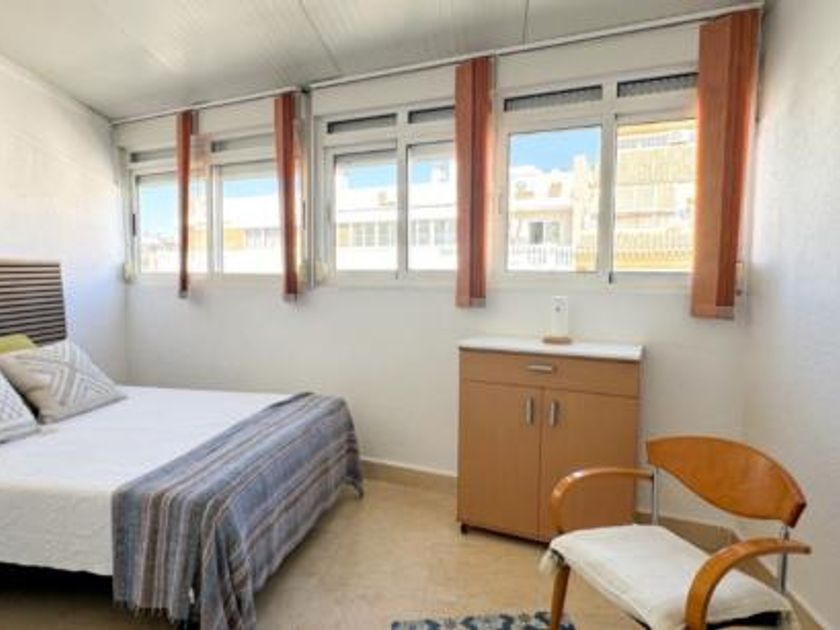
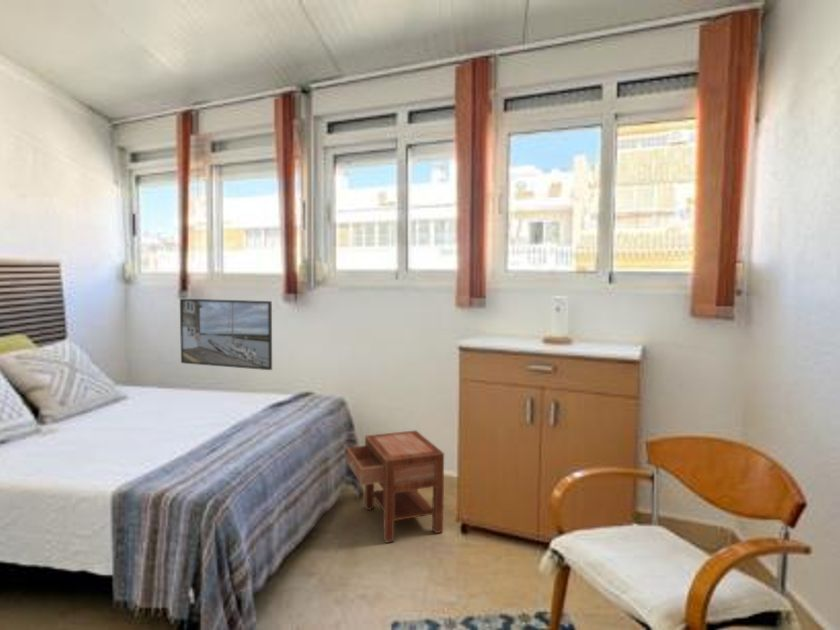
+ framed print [179,298,273,371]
+ nightstand [346,429,445,544]
